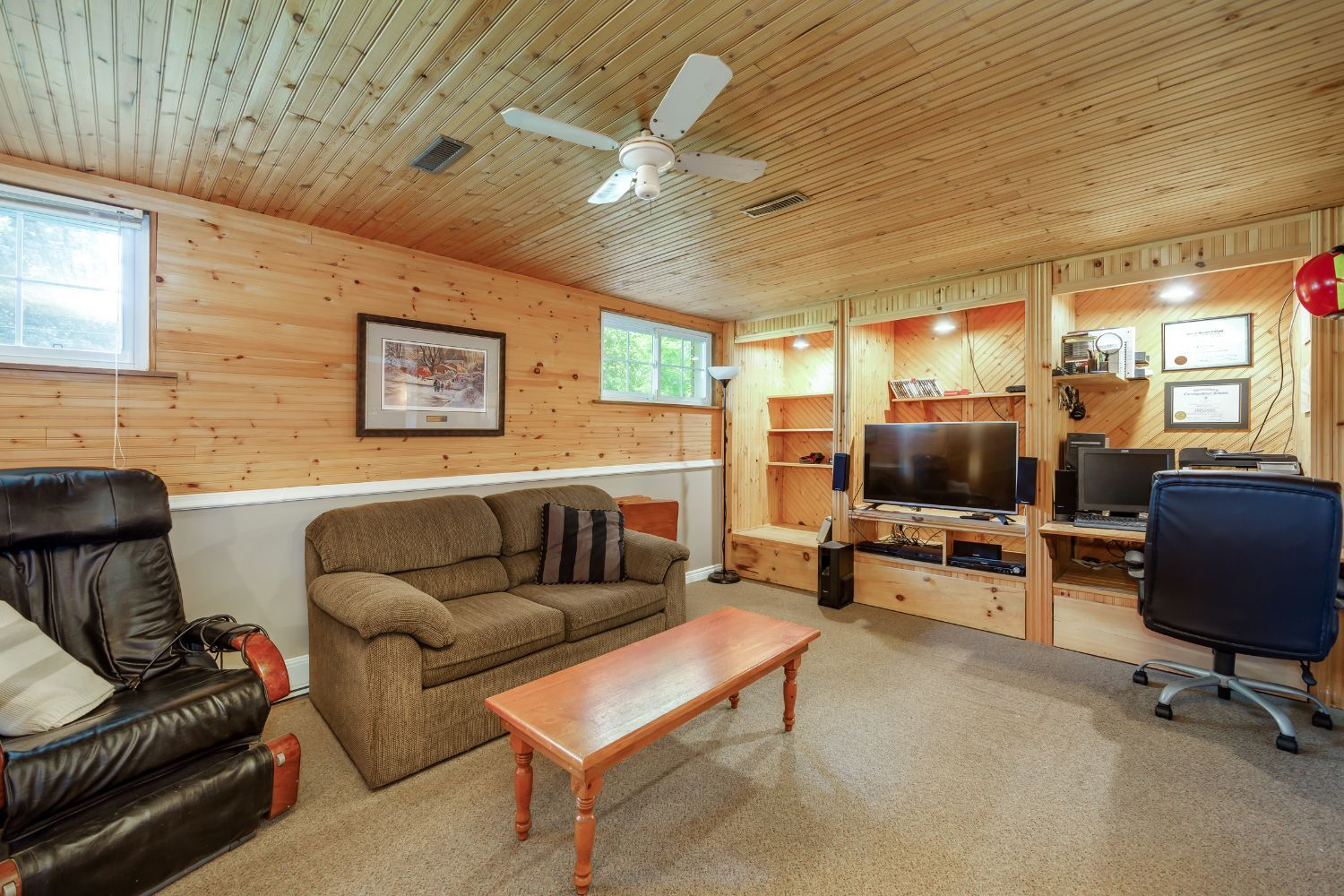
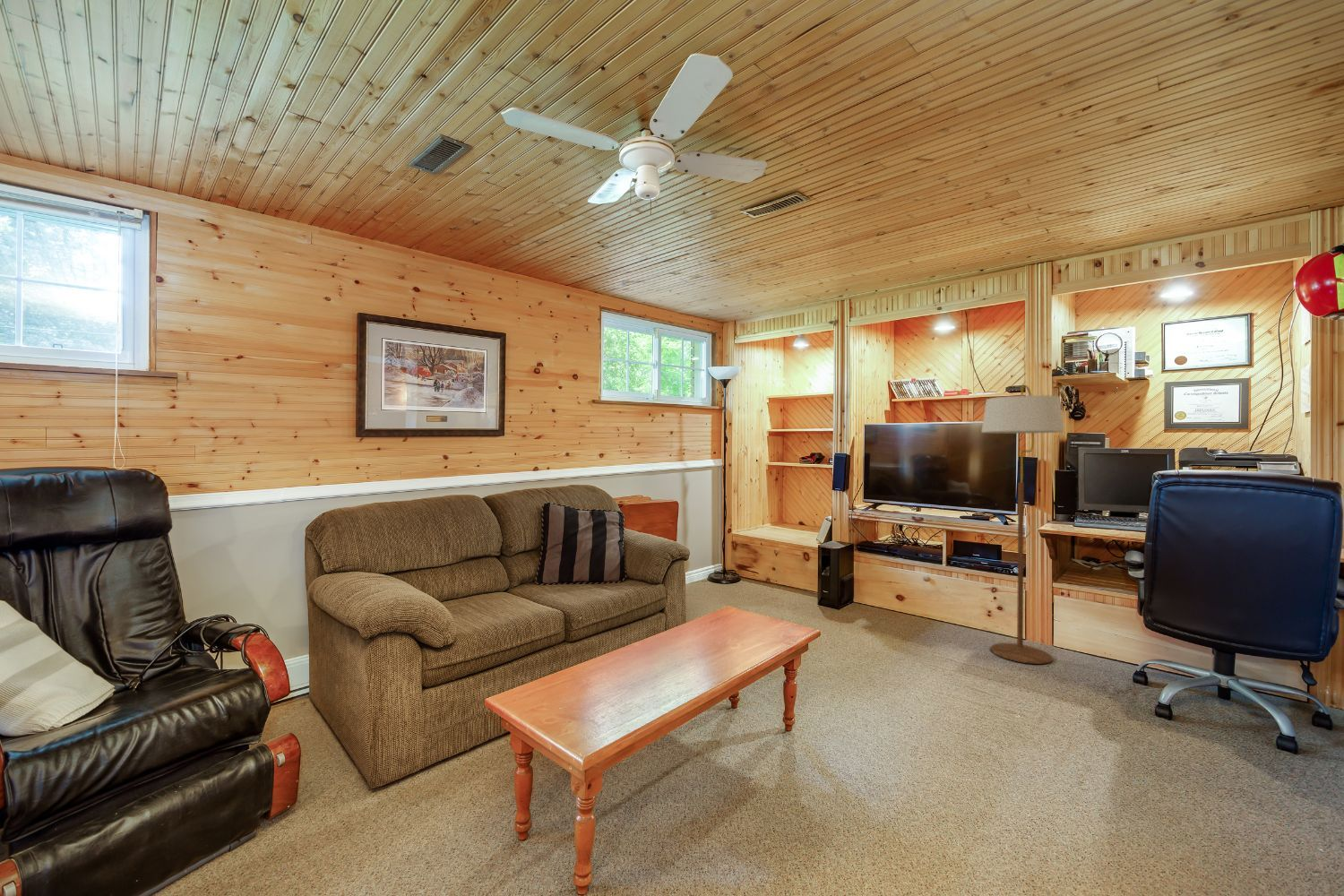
+ floor lamp [980,383,1065,665]
